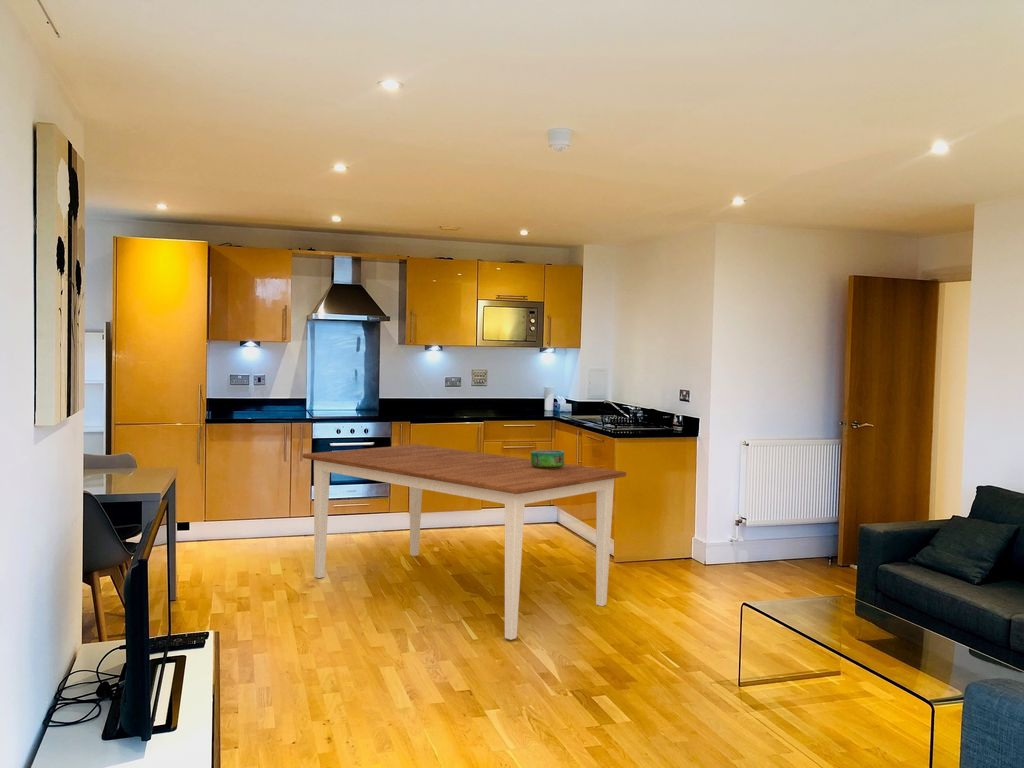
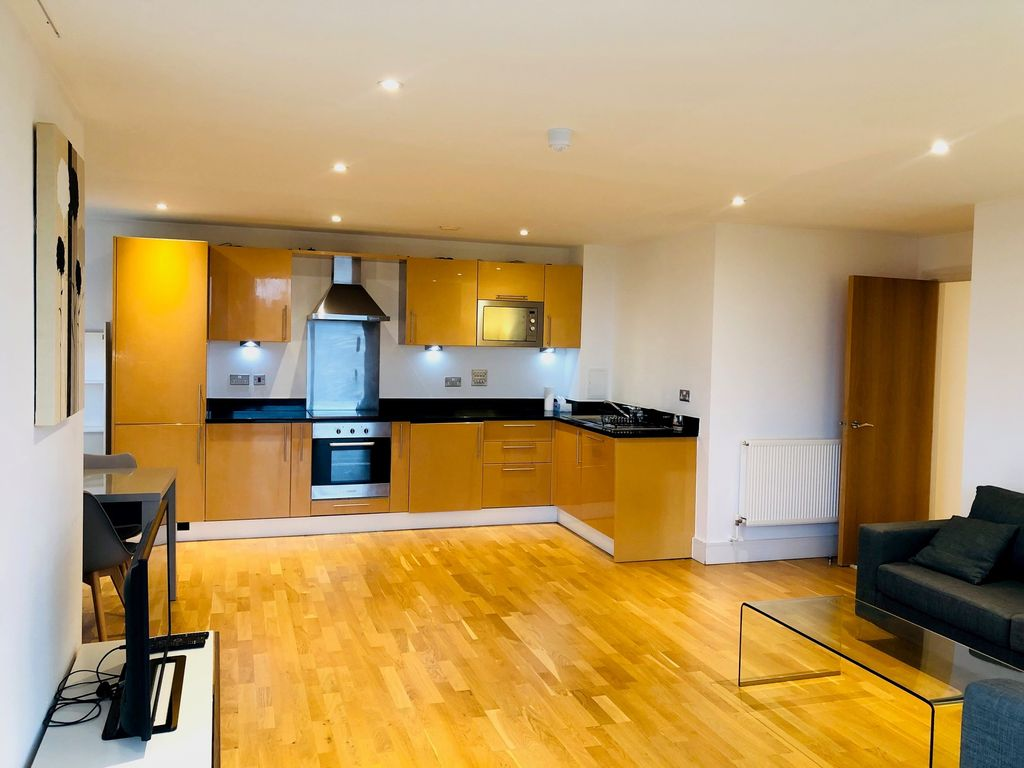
- decorative bowl [530,449,565,469]
- dining table [302,444,627,641]
